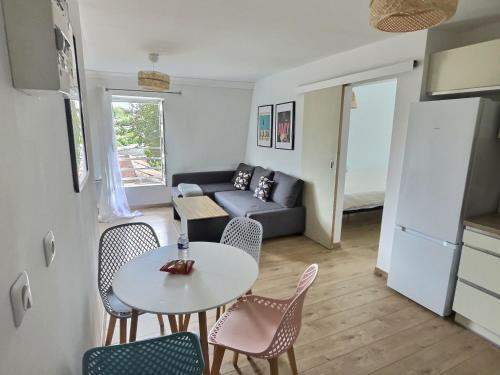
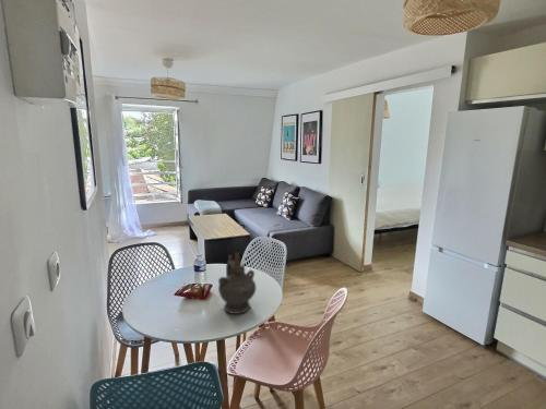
+ ceremonial vessel [217,251,257,315]
